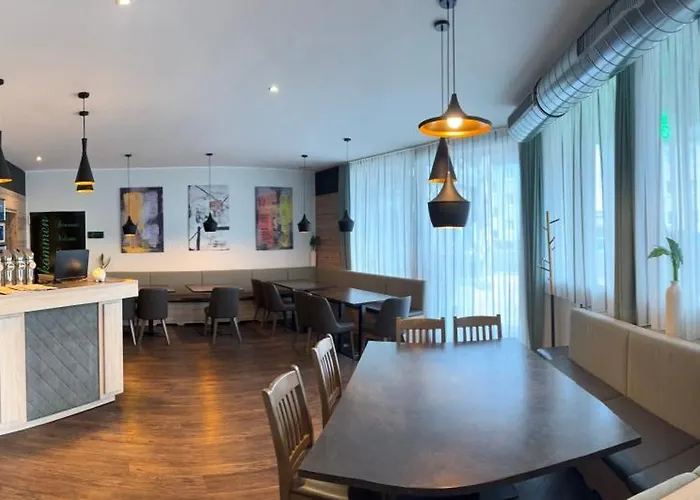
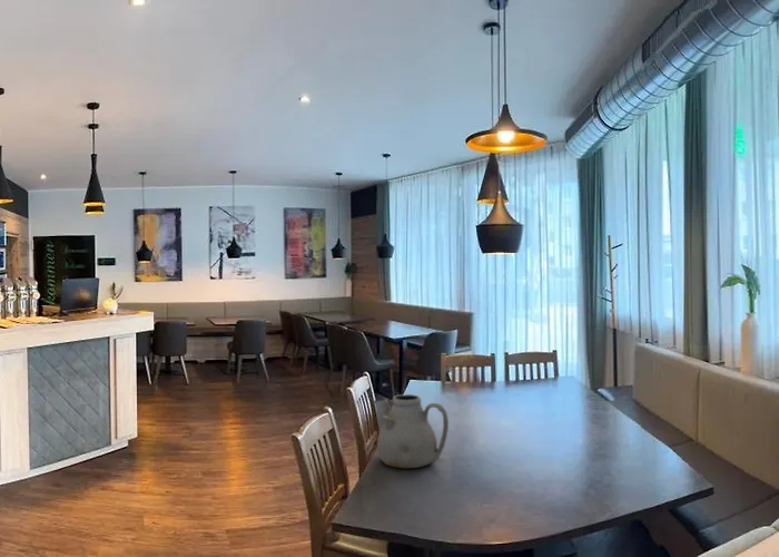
+ teapot [372,393,450,469]
